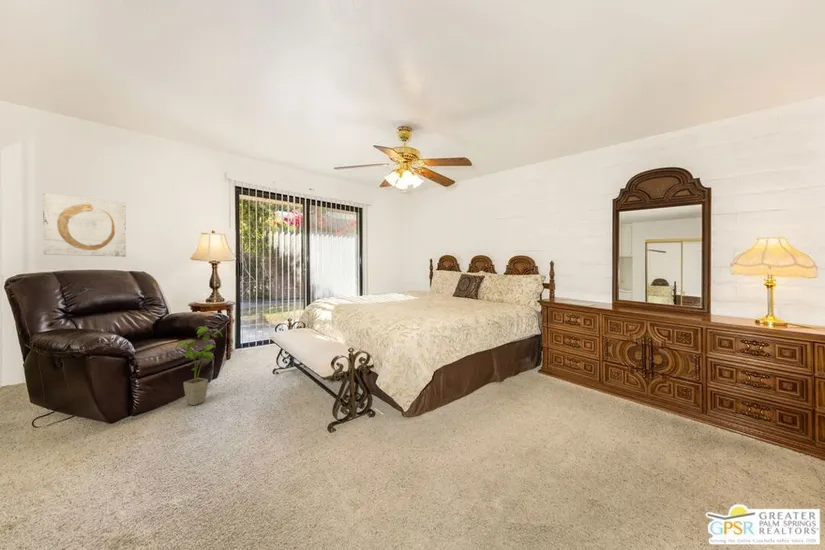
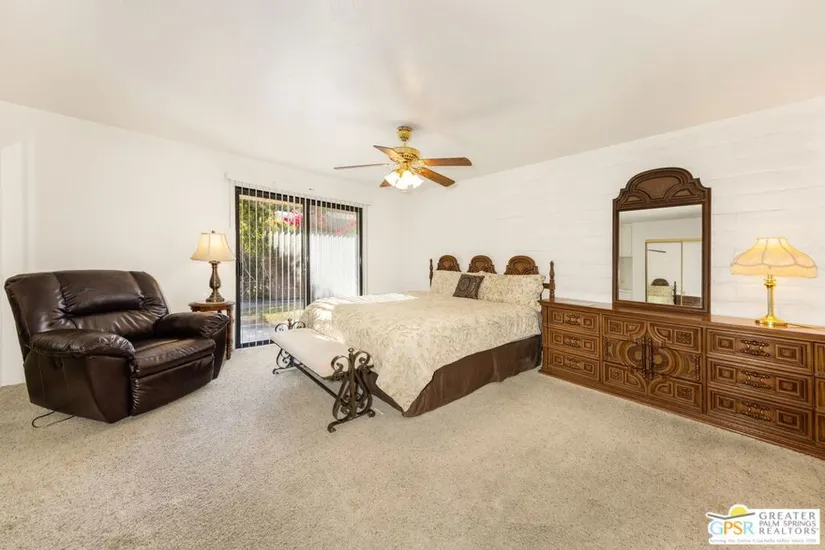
- house plant [174,326,223,406]
- wall art [42,192,127,258]
